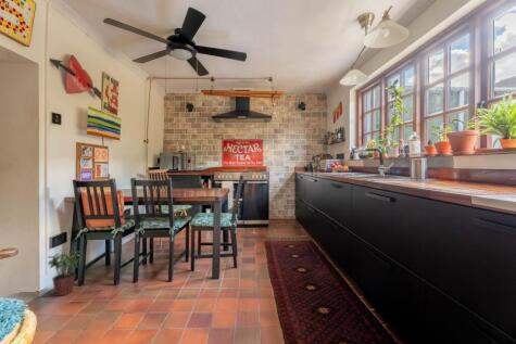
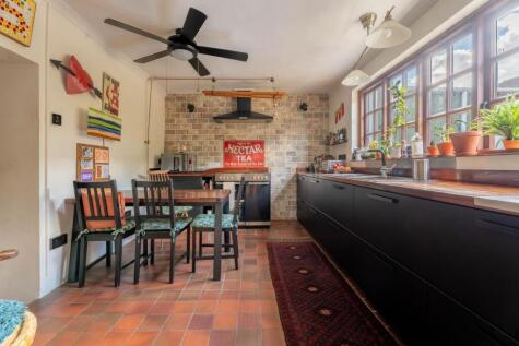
- potted plant [47,250,83,297]
